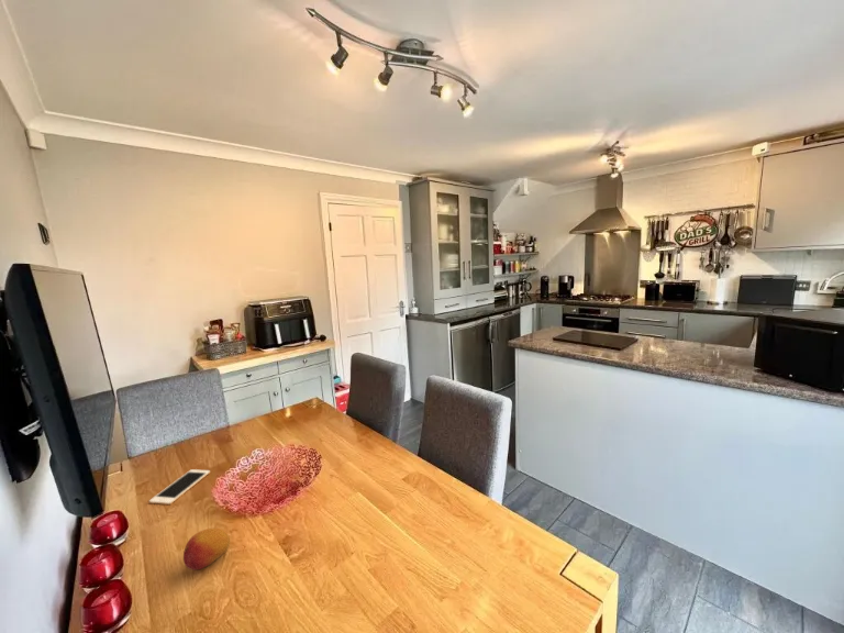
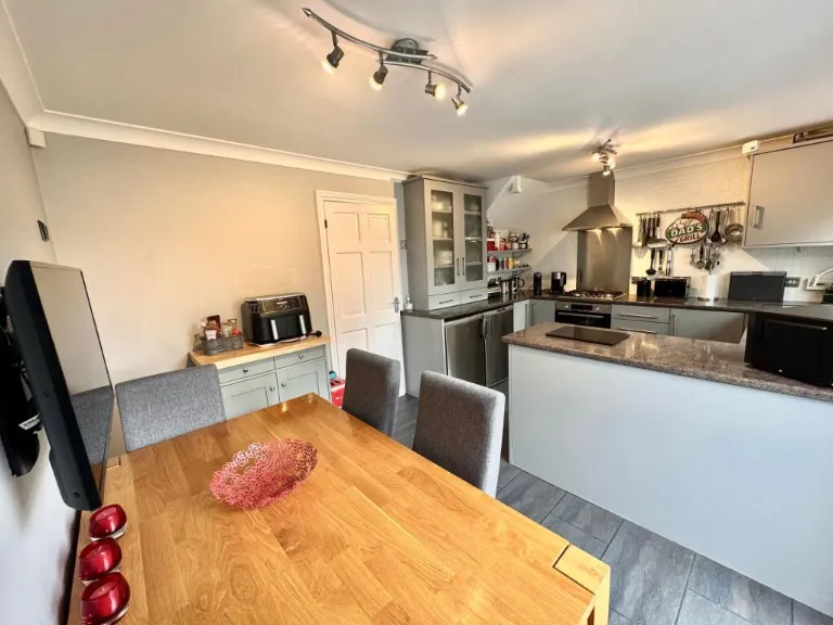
- fruit [182,528,231,571]
- cell phone [148,468,211,506]
